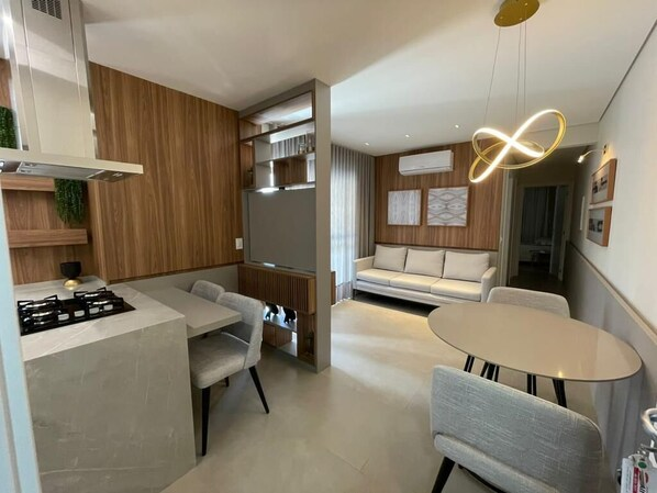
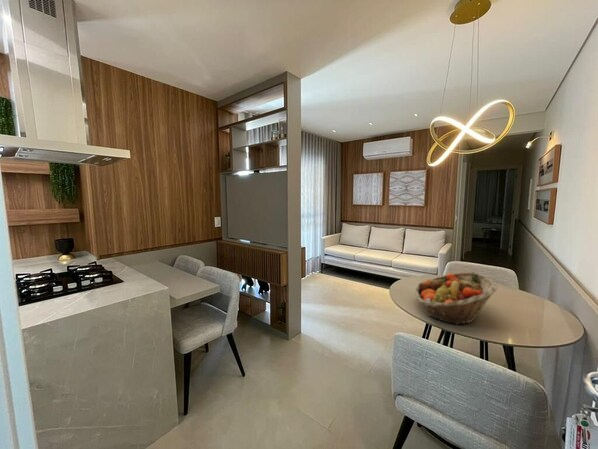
+ fruit basket [414,271,498,326]
